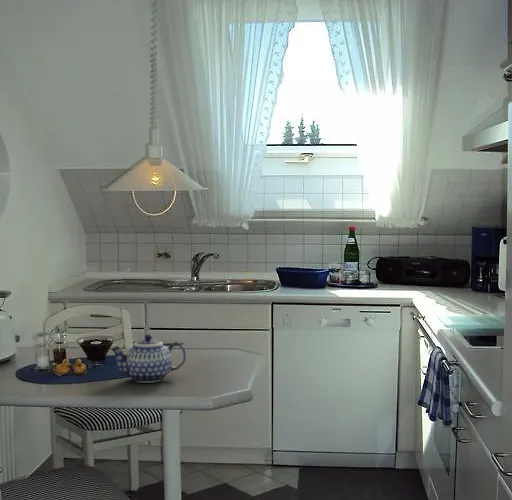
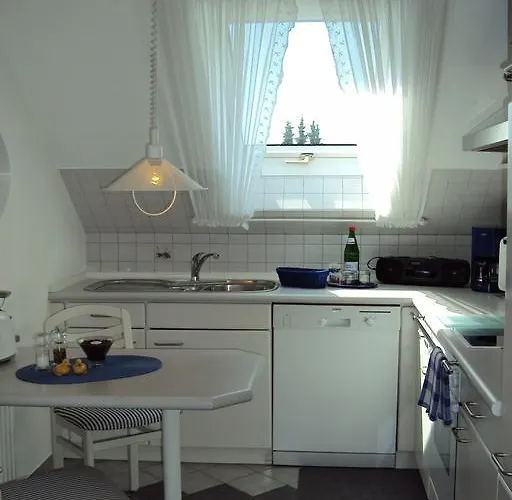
- teapot [110,333,187,384]
